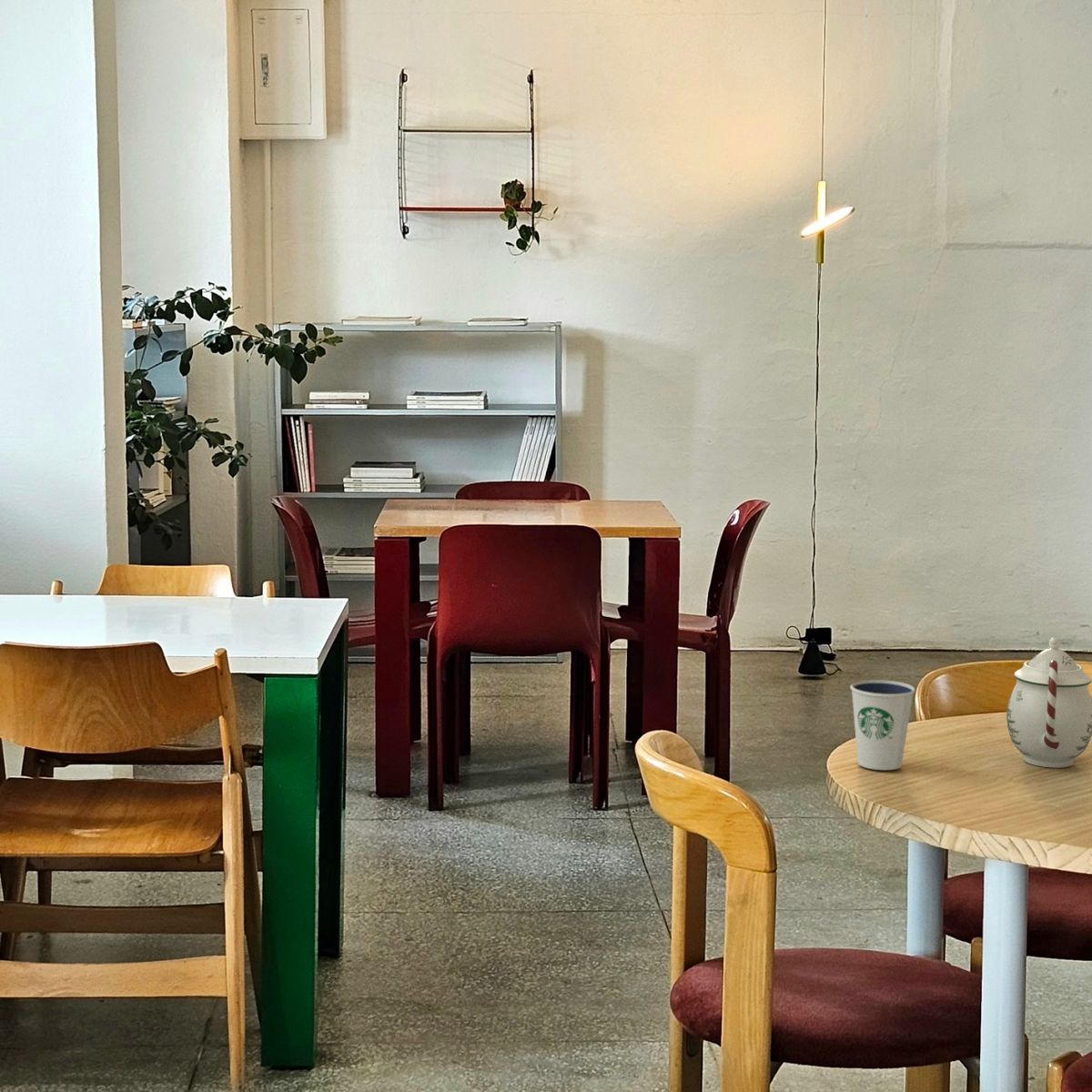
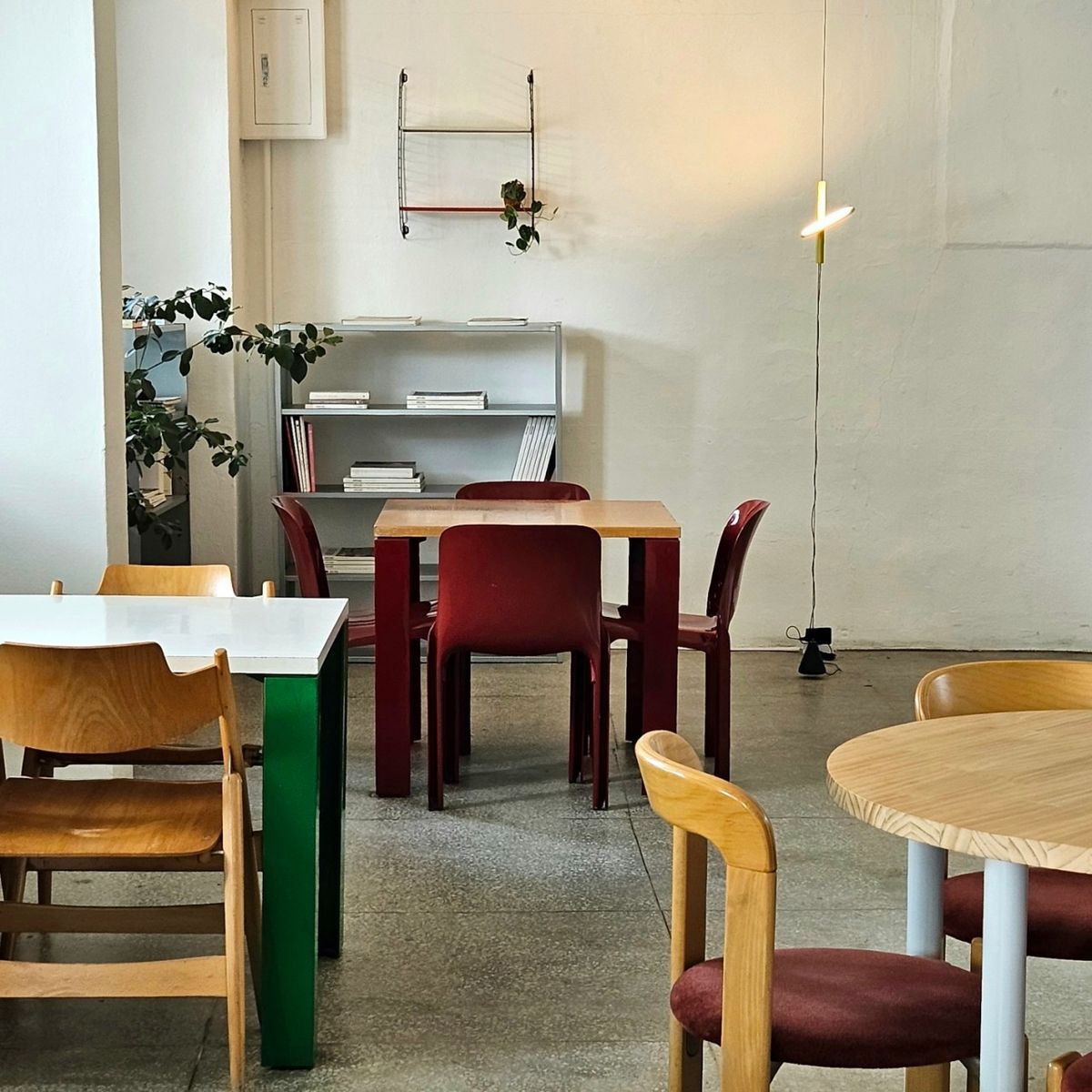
- dixie cup [849,679,915,771]
- teapot [1006,637,1092,769]
